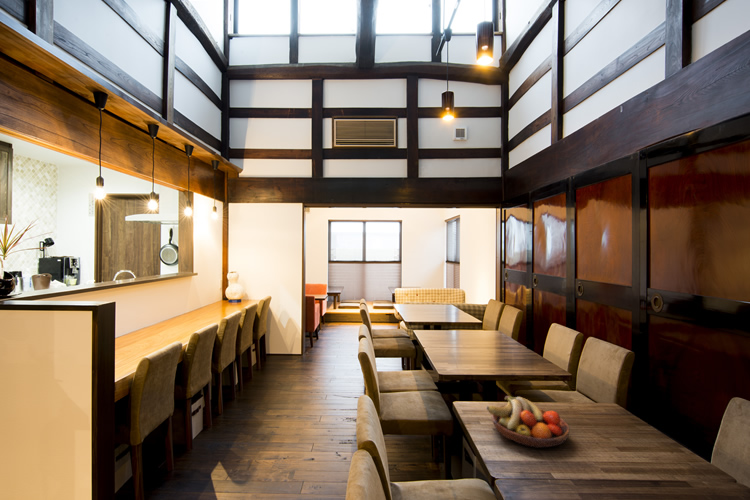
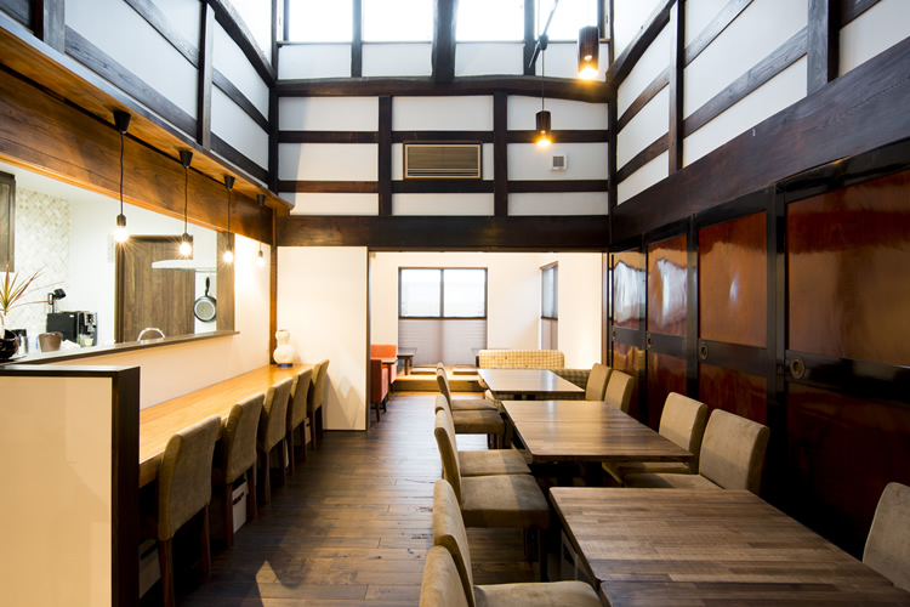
- fruit bowl [486,395,571,449]
